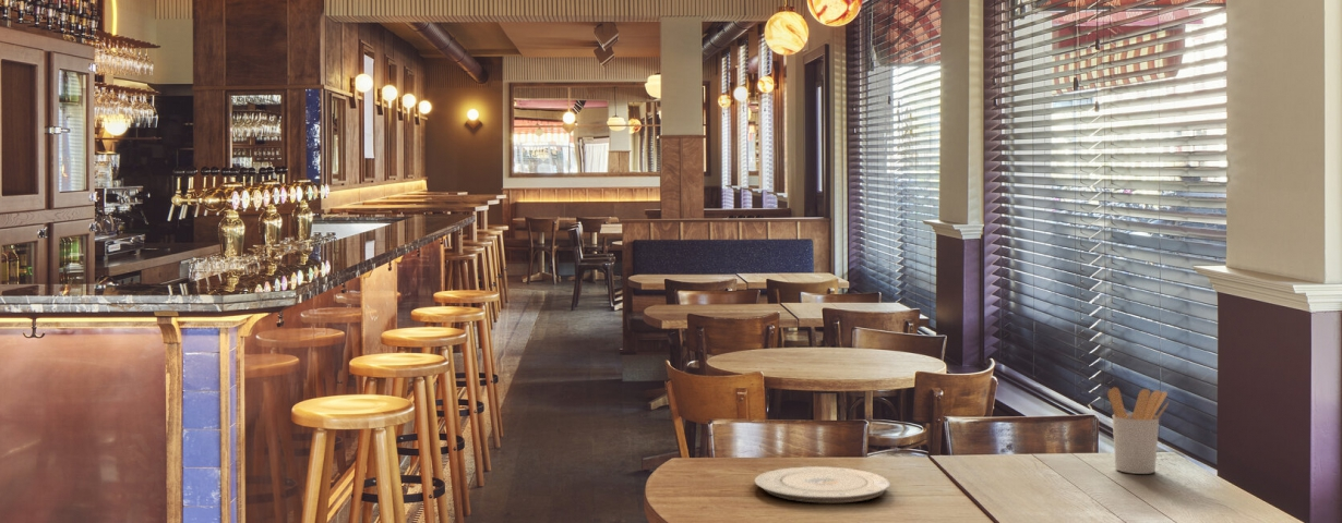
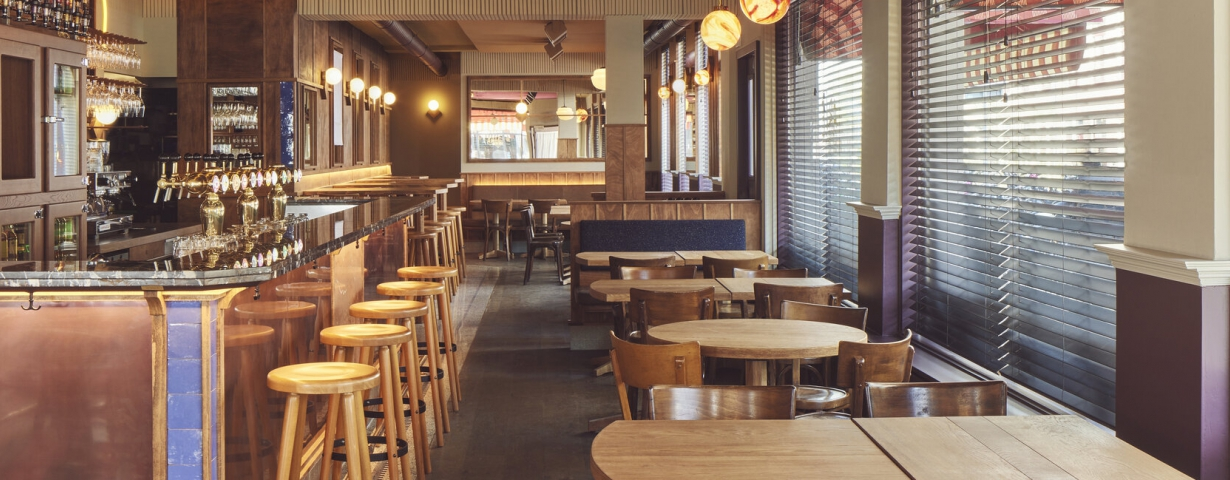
- plate [754,465,891,503]
- utensil holder [1106,386,1170,475]
